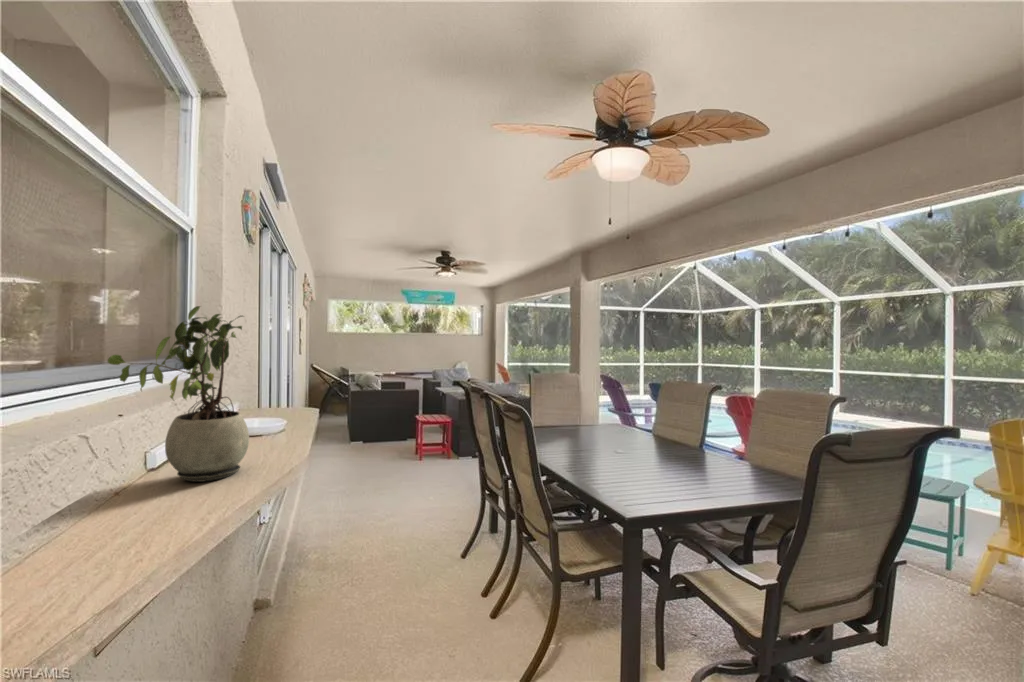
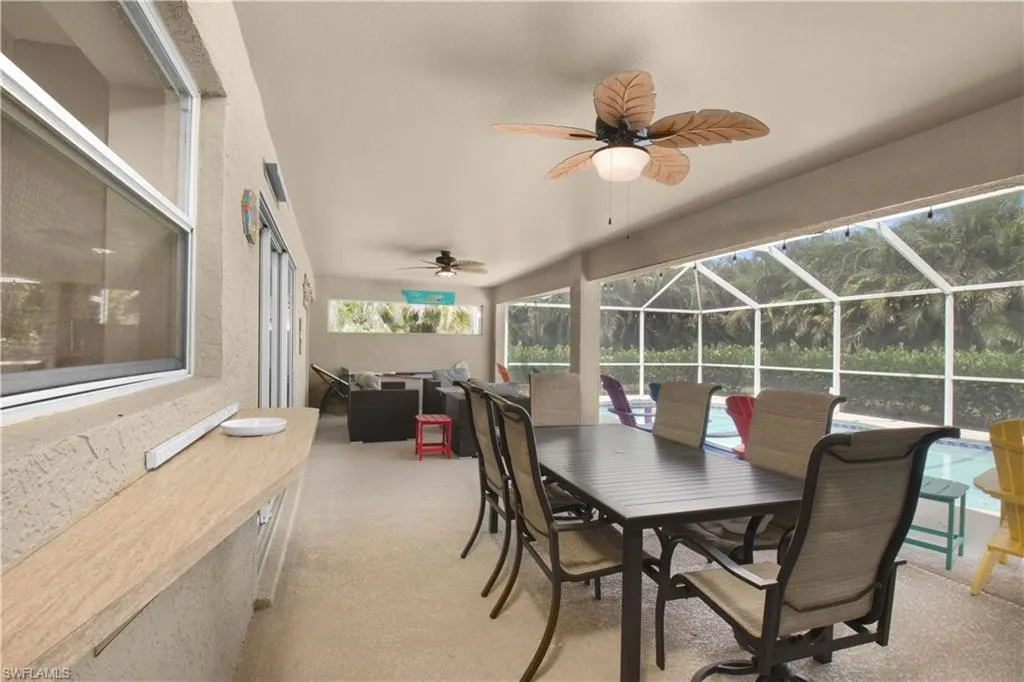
- potted plant [107,305,250,483]
